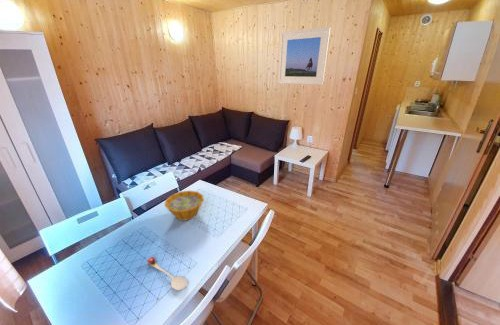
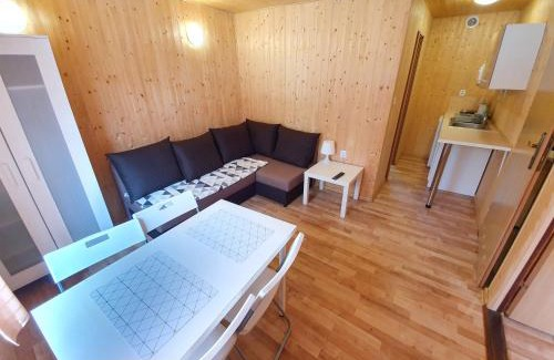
- bowl [164,190,205,222]
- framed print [277,26,332,86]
- spoon [146,256,189,291]
